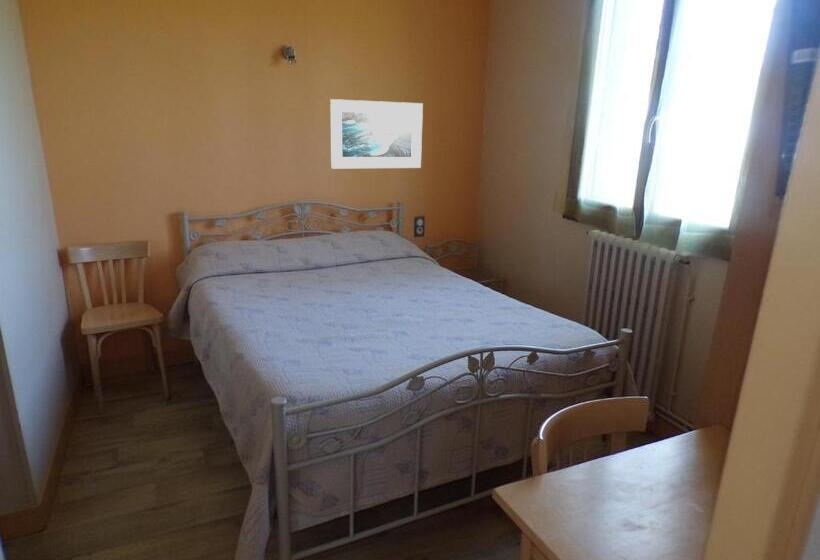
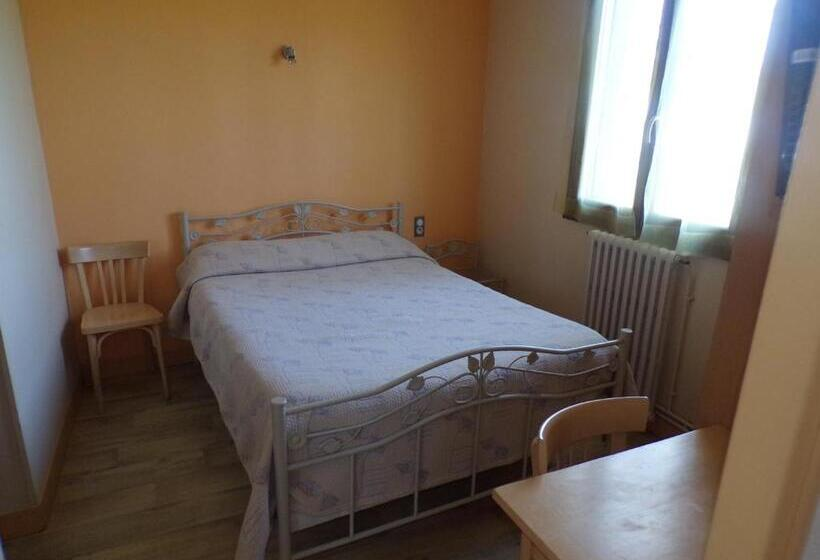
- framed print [329,98,424,169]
